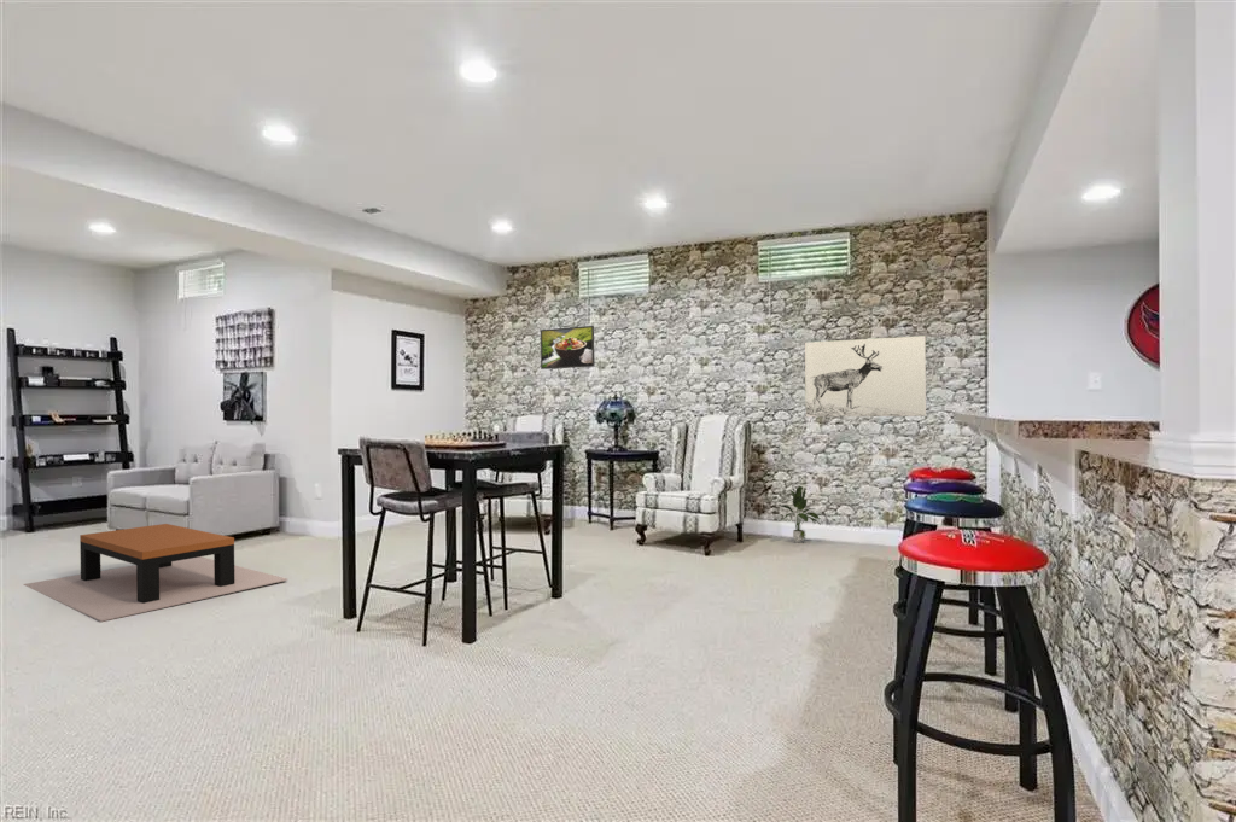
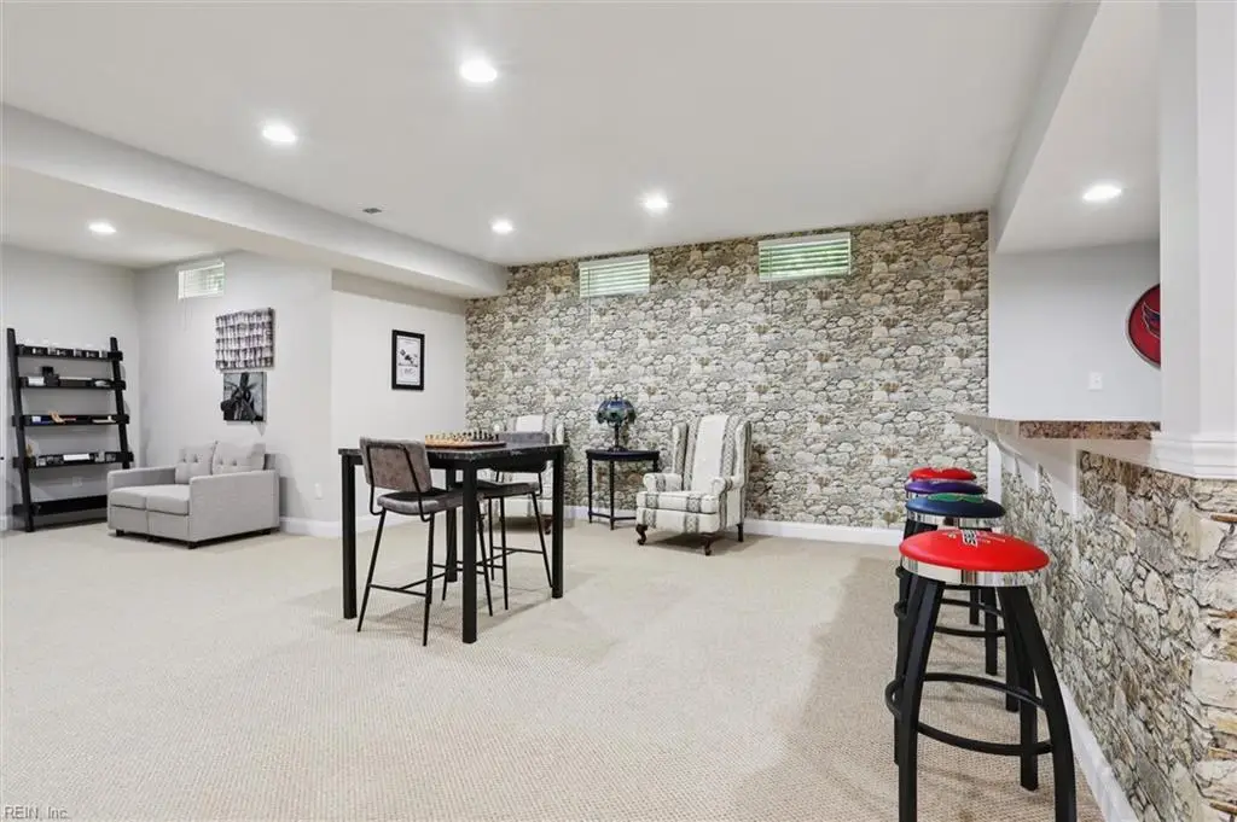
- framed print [540,325,595,371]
- potted plant [779,485,822,543]
- coffee table [23,523,288,623]
- wall art [804,334,927,418]
